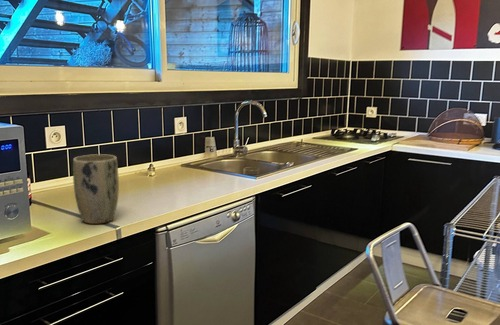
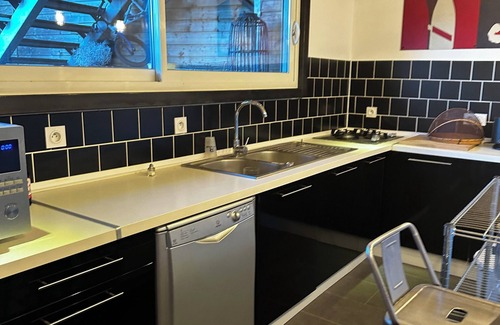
- plant pot [72,153,120,225]
